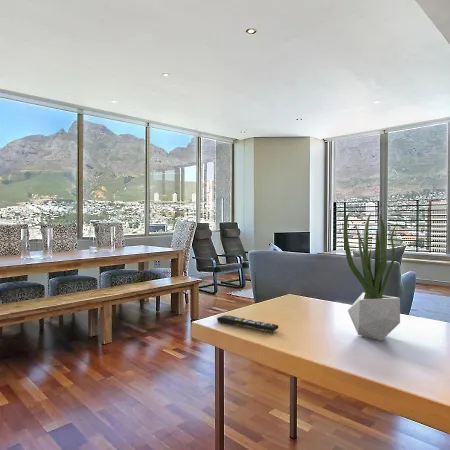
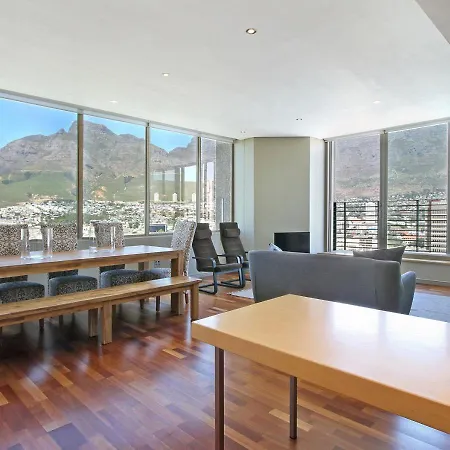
- remote control [216,314,279,333]
- potted plant [342,211,401,341]
